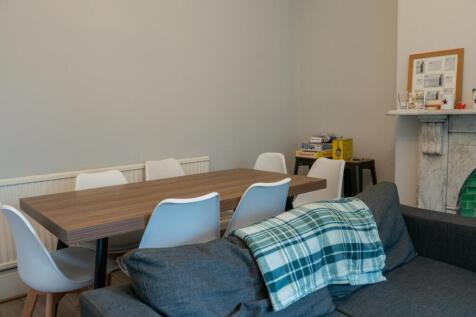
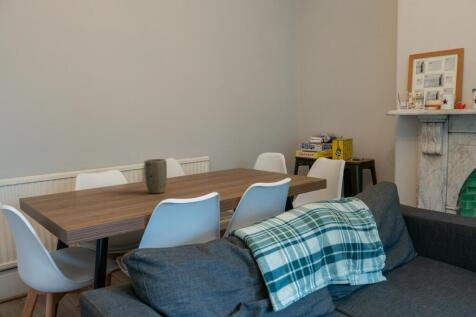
+ plant pot [143,158,168,194]
